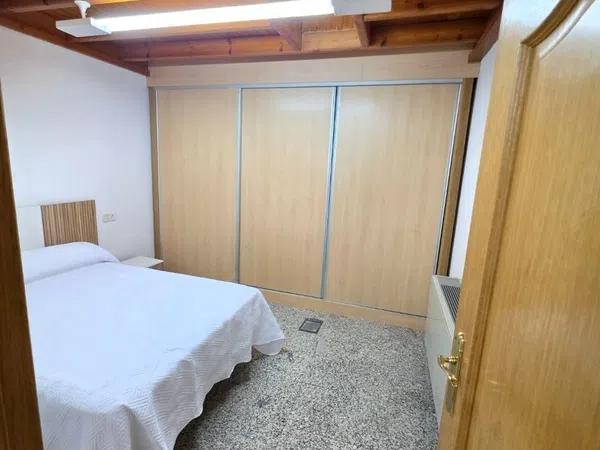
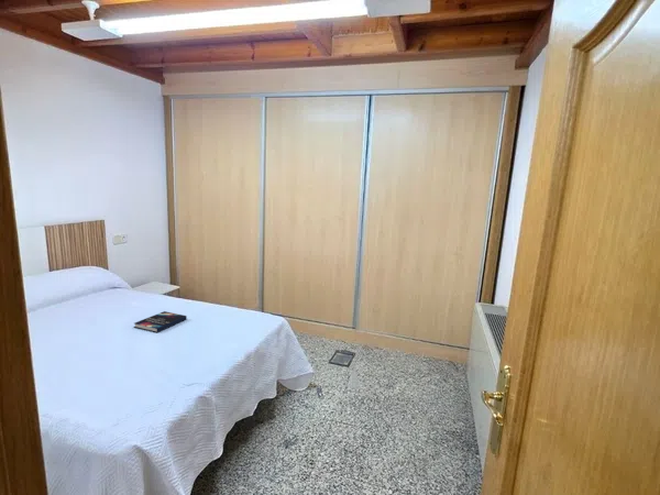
+ hardback book [134,310,188,333]
